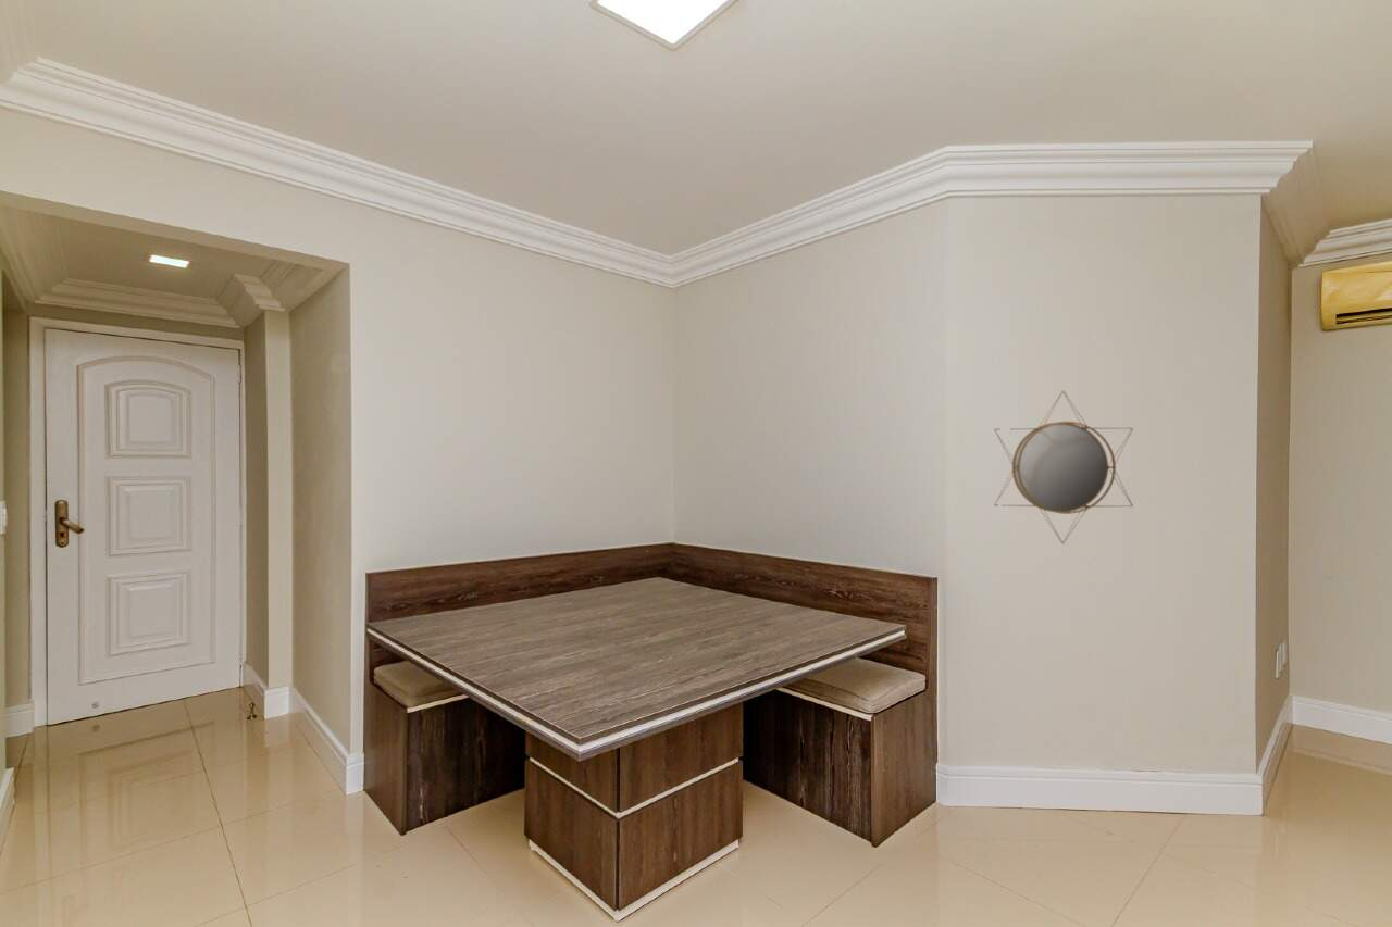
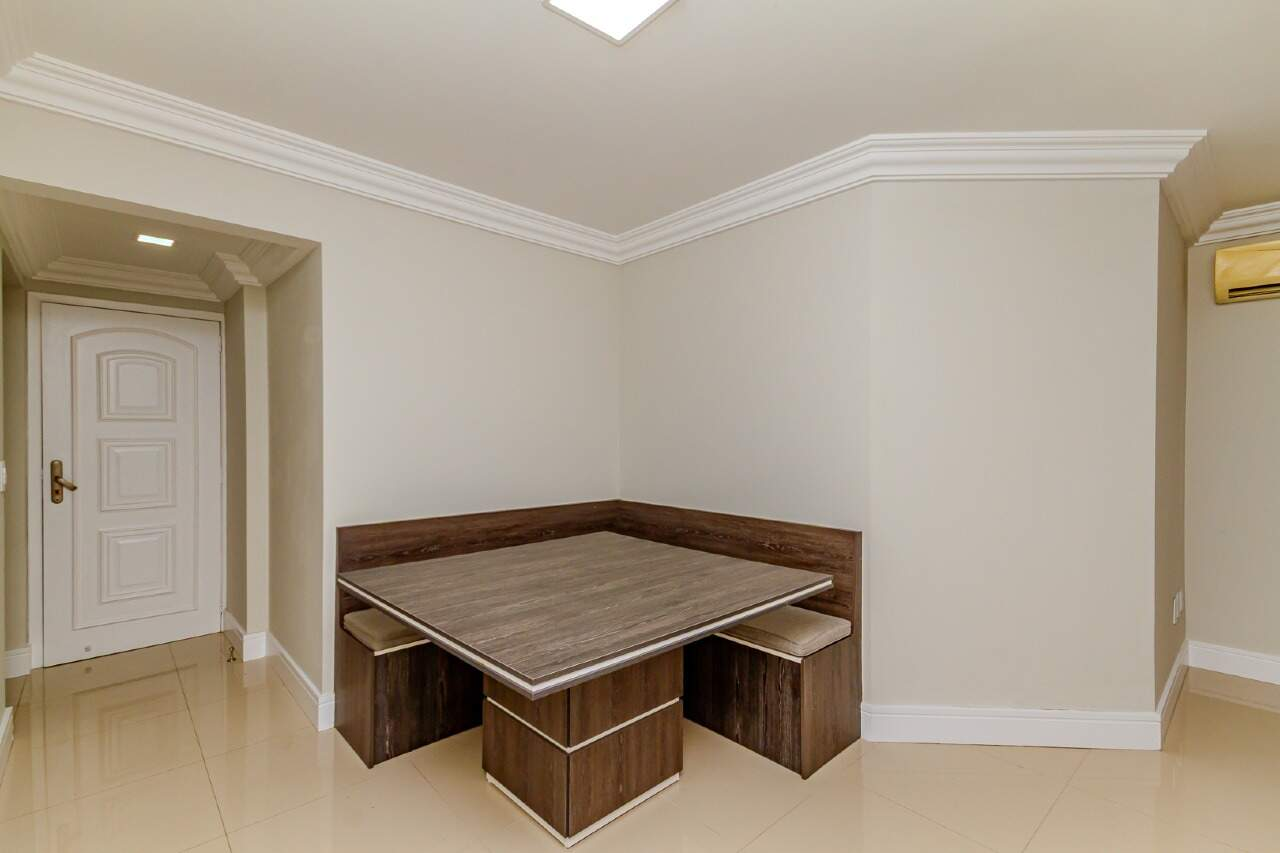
- home mirror [993,390,1134,544]
